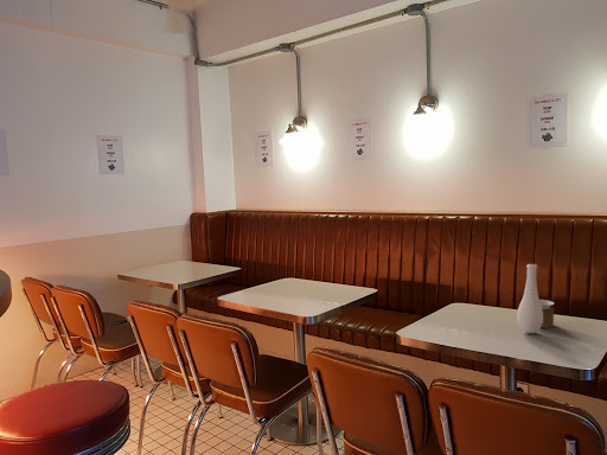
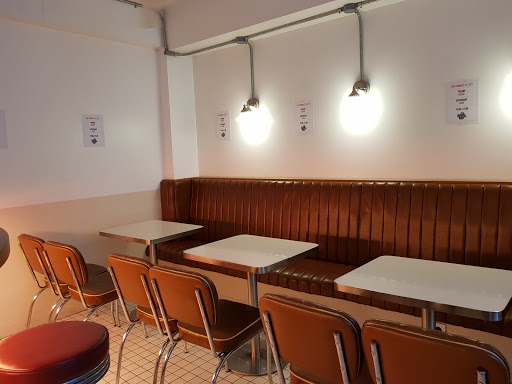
- vase [516,263,555,334]
